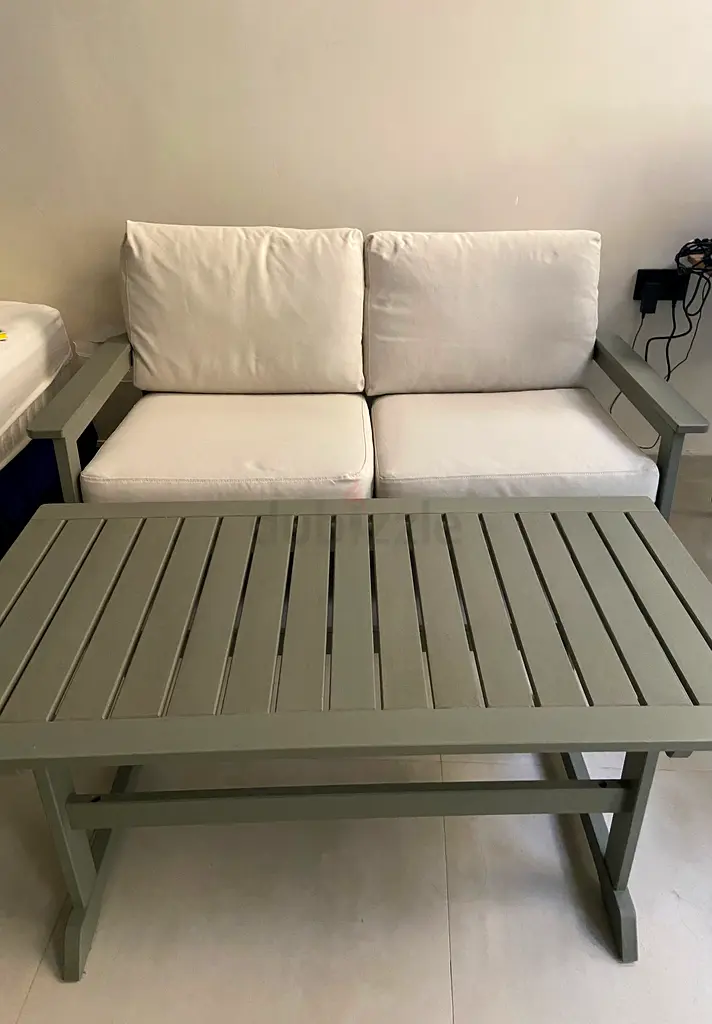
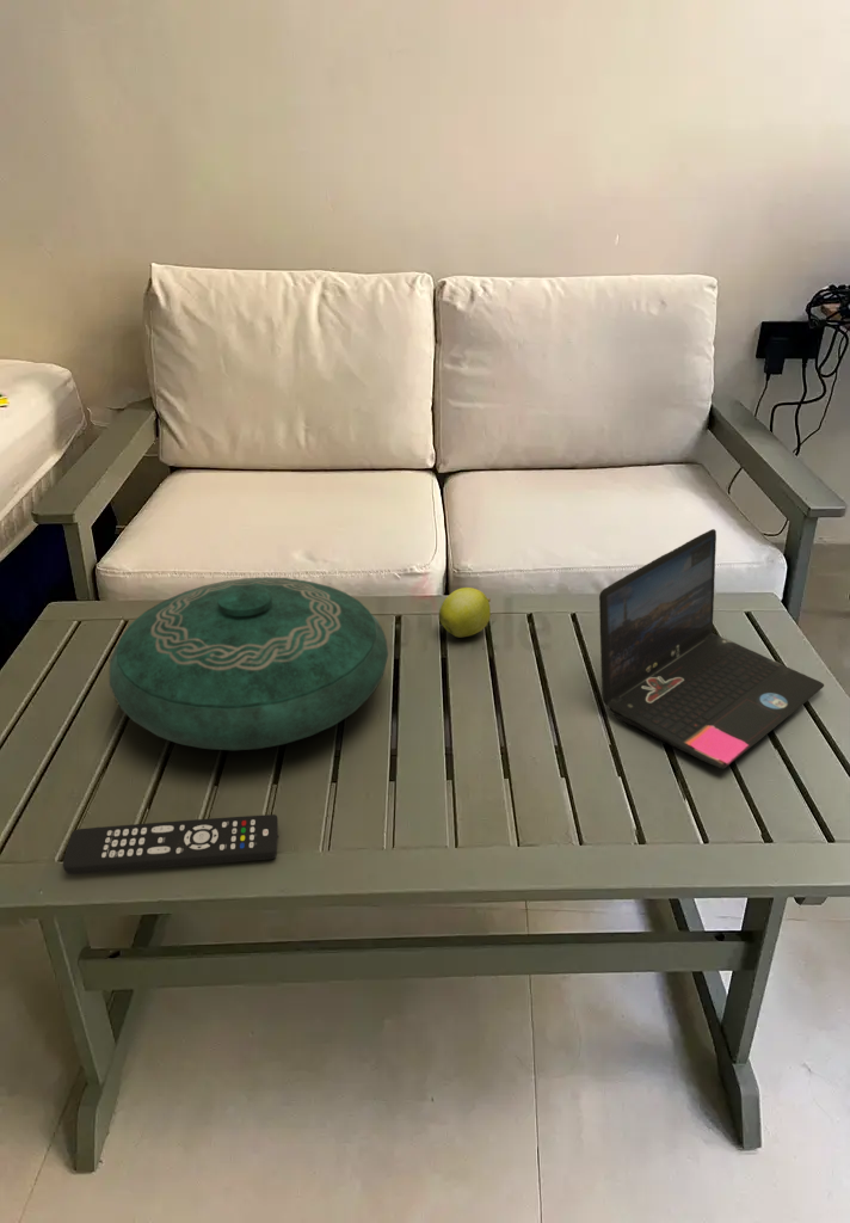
+ laptop [598,528,825,770]
+ remote control [62,813,279,875]
+ apple [438,586,492,638]
+ decorative bowl [109,576,389,751]
